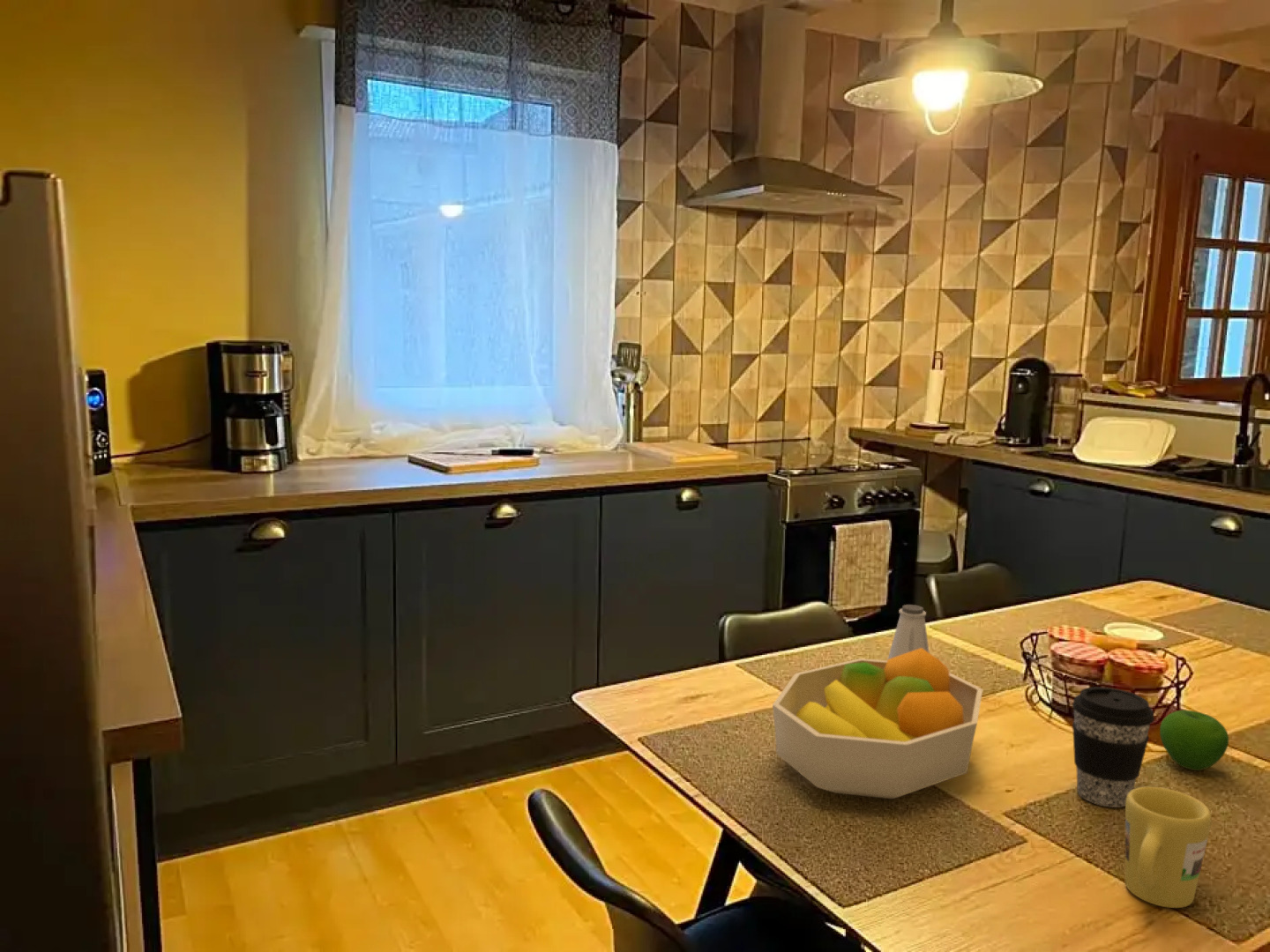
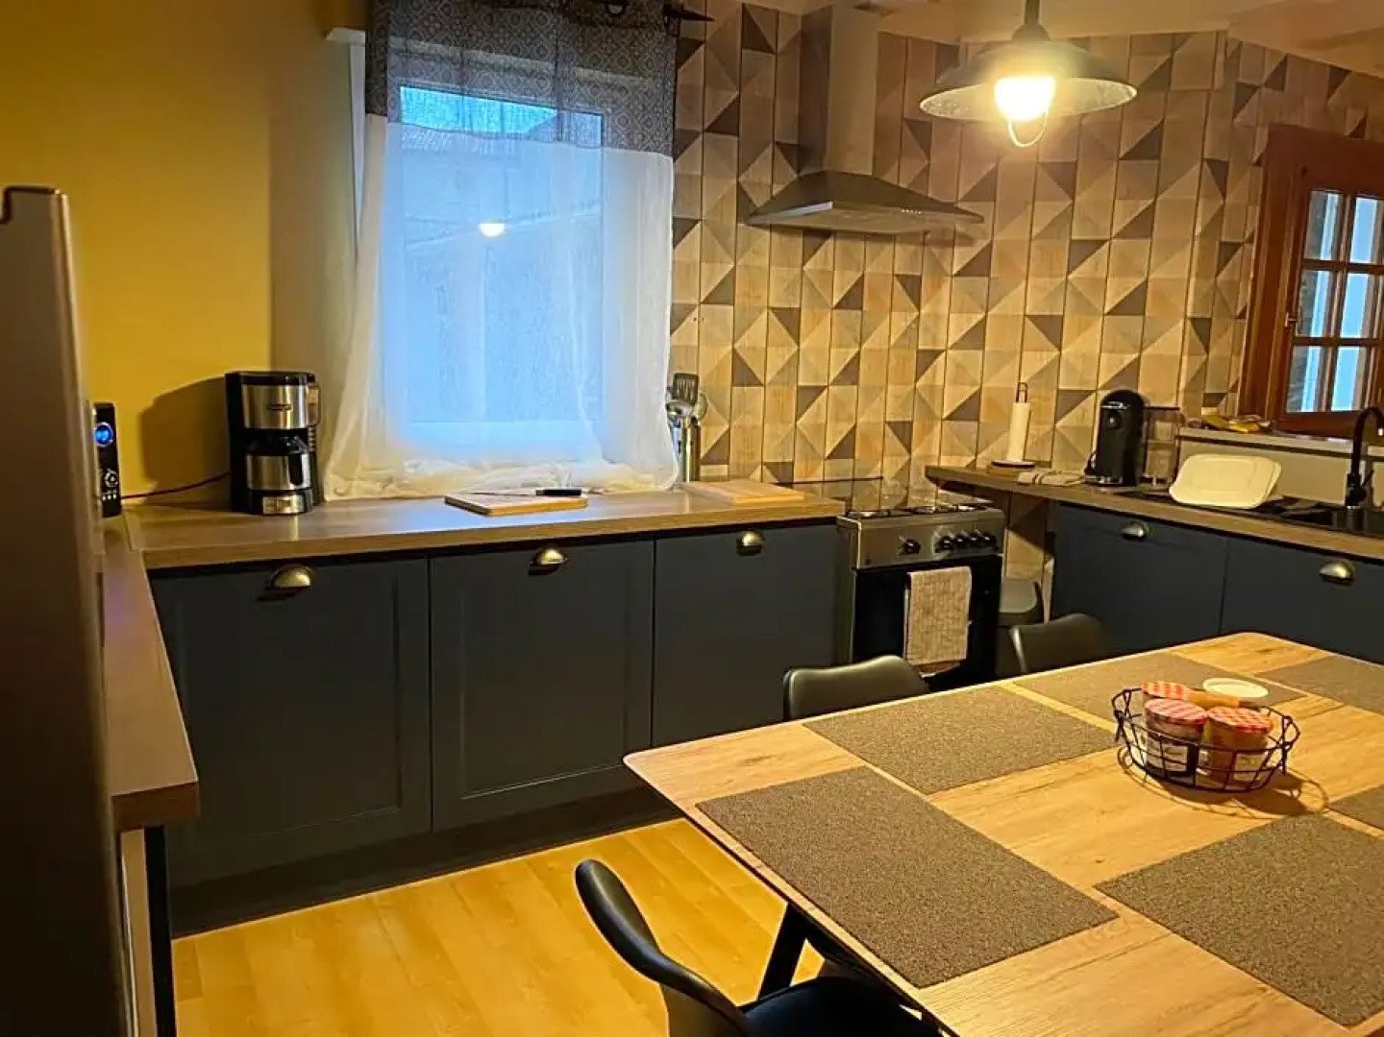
- apple [1159,709,1229,771]
- mug [1124,786,1213,909]
- fruit bowl [772,648,983,800]
- coffee cup [1072,686,1155,808]
- saltshaker [886,604,930,660]
